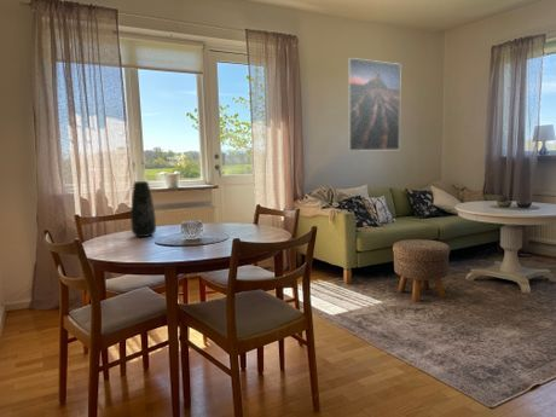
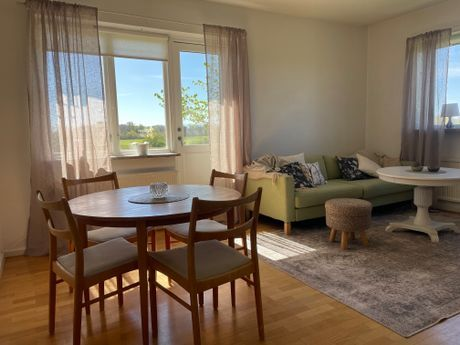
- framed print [347,57,402,152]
- vase [129,180,157,238]
